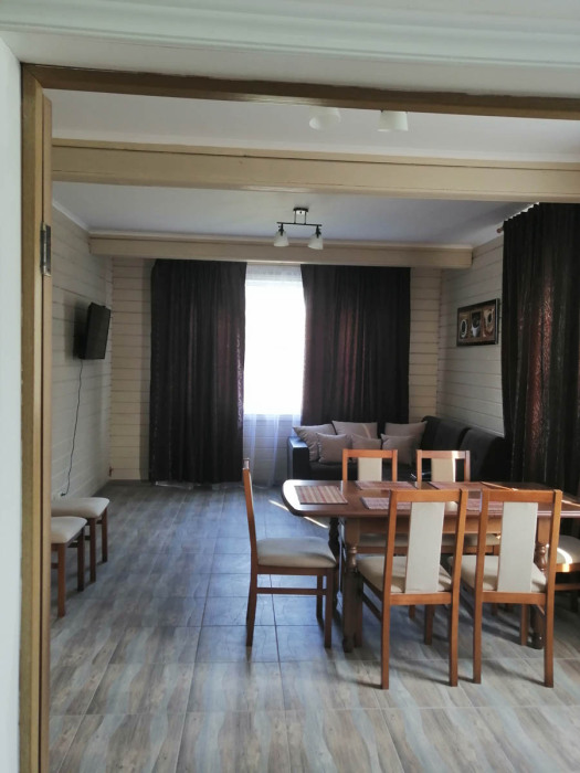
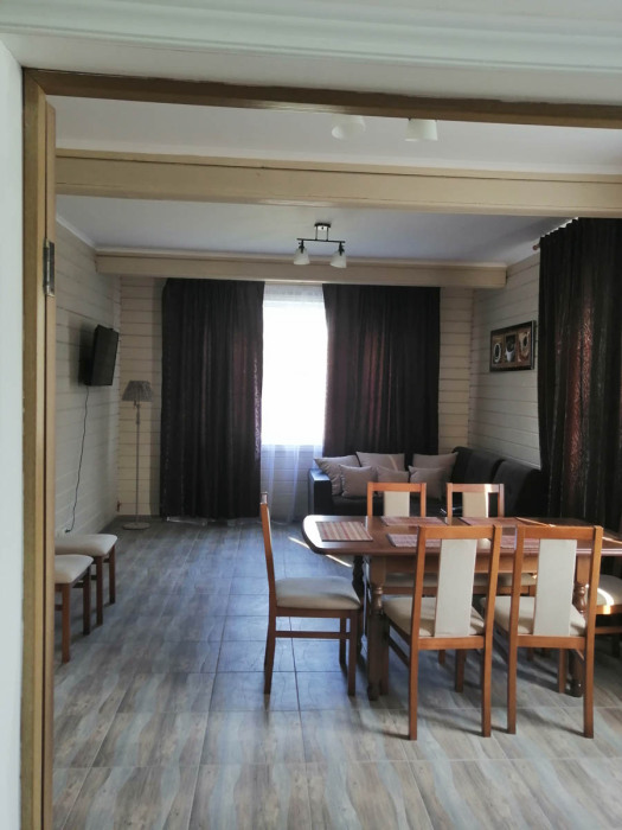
+ floor lamp [120,379,156,530]
